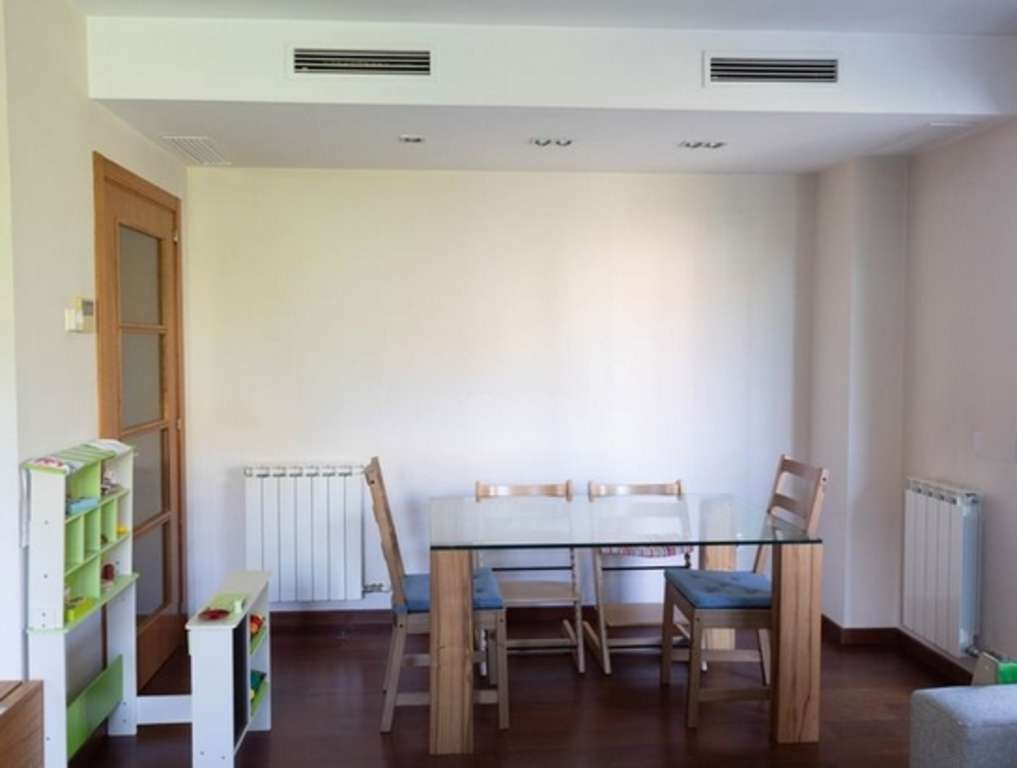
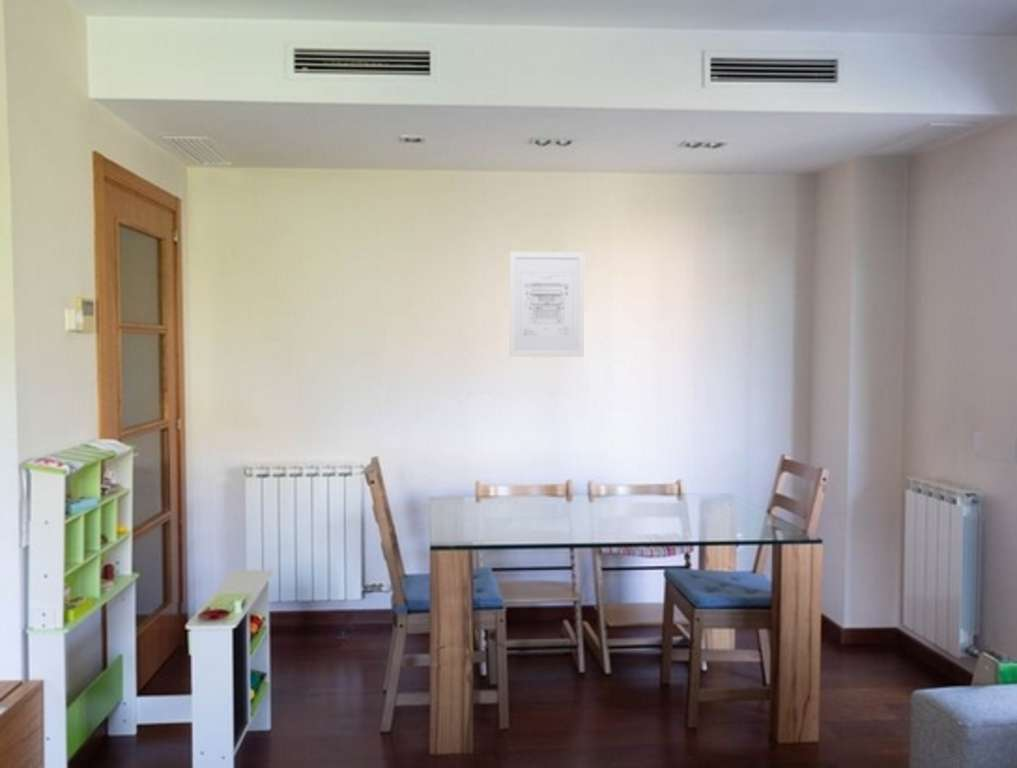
+ wall art [508,251,586,358]
